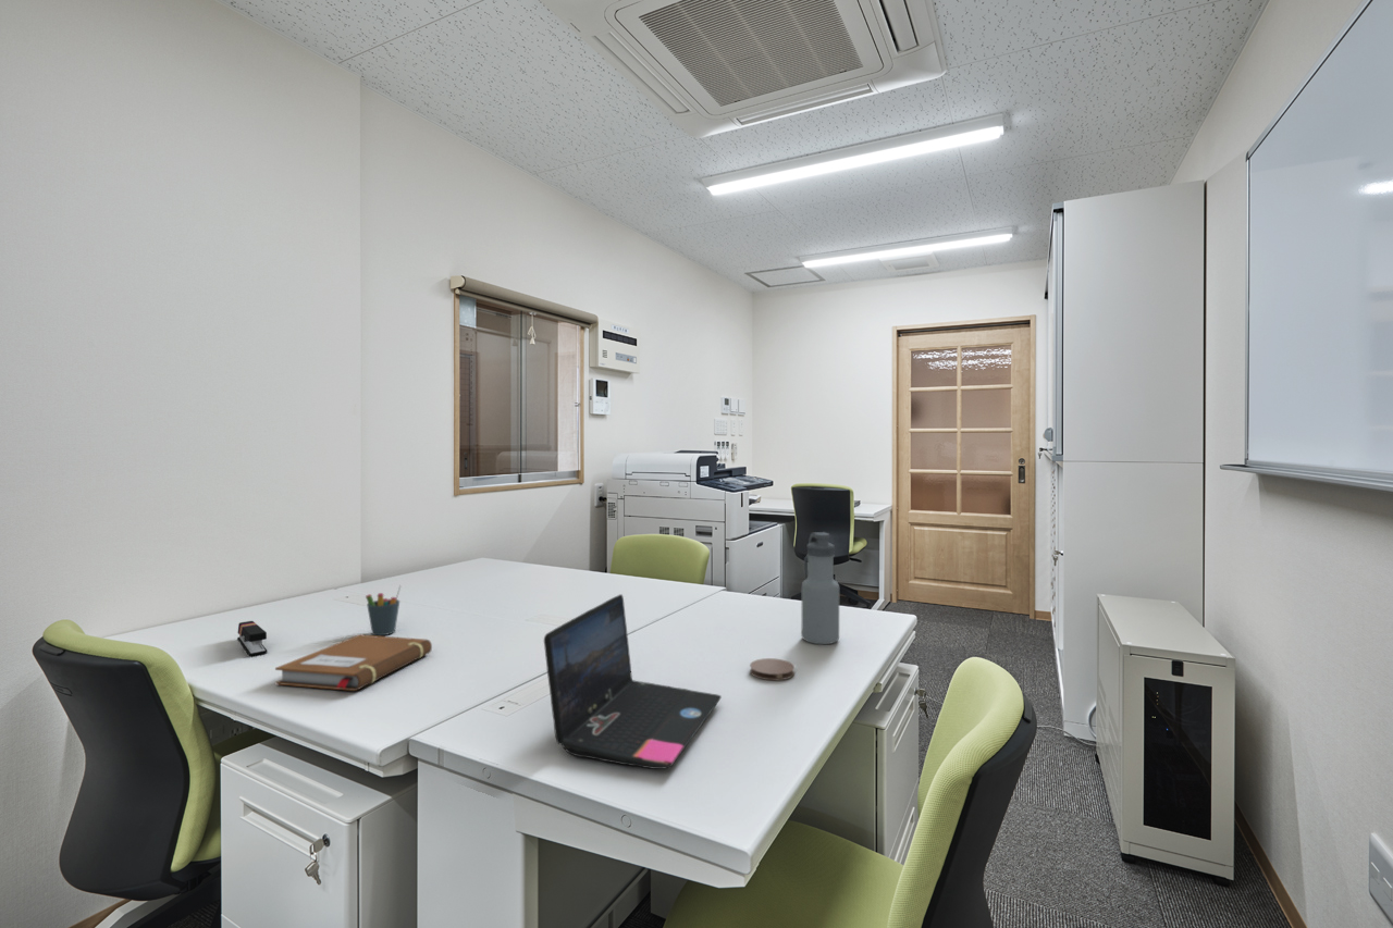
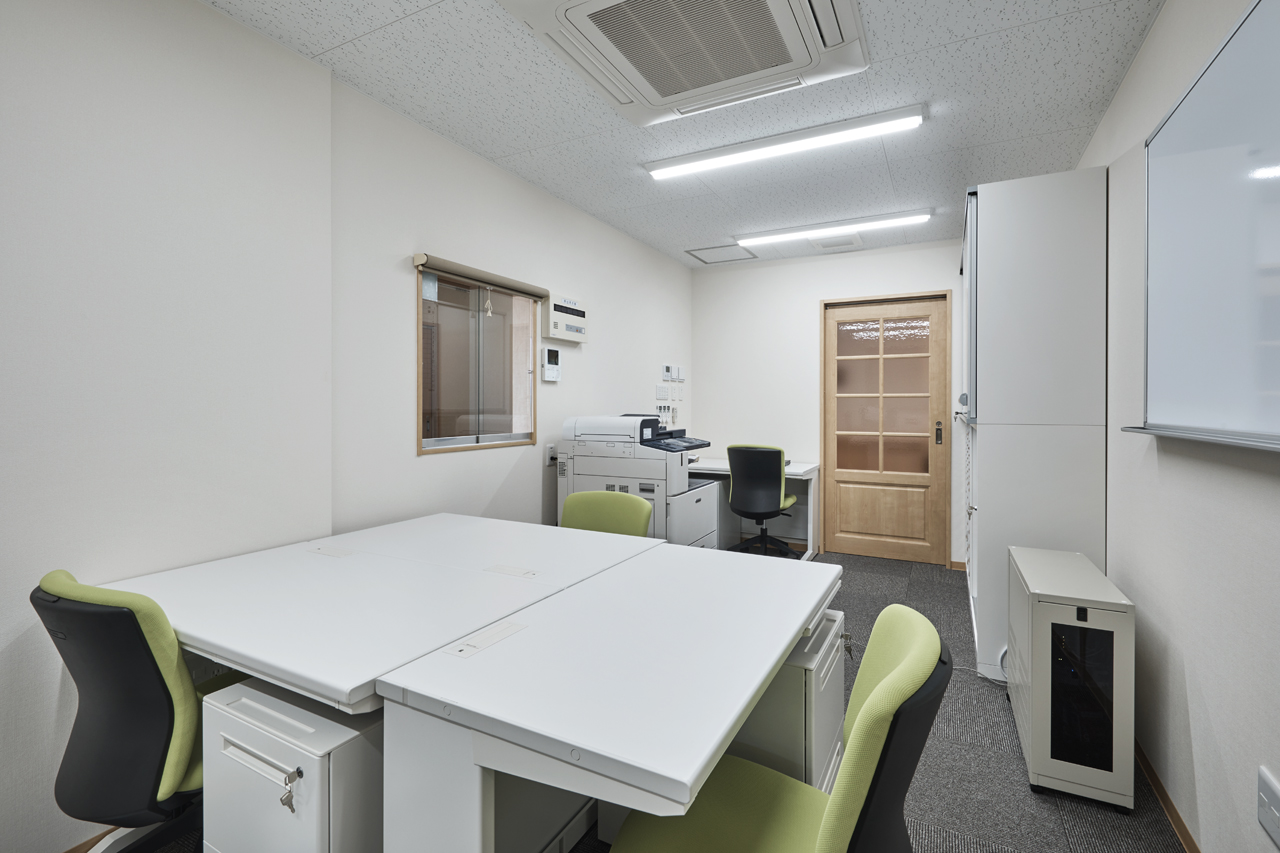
- coaster [749,657,796,681]
- notebook [274,633,433,692]
- stapler [236,620,269,657]
- water bottle [800,531,840,645]
- laptop [543,593,723,770]
- pen holder [365,584,403,636]
